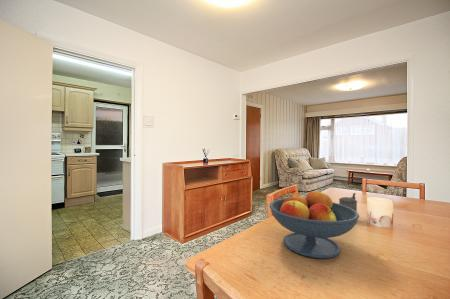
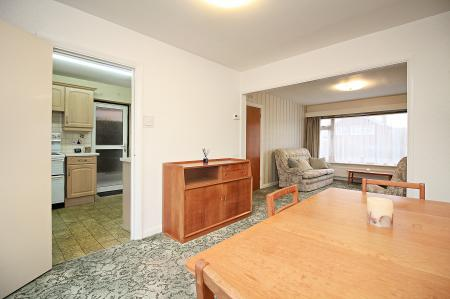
- fruit bowl [269,189,360,259]
- beer stein [338,192,358,212]
